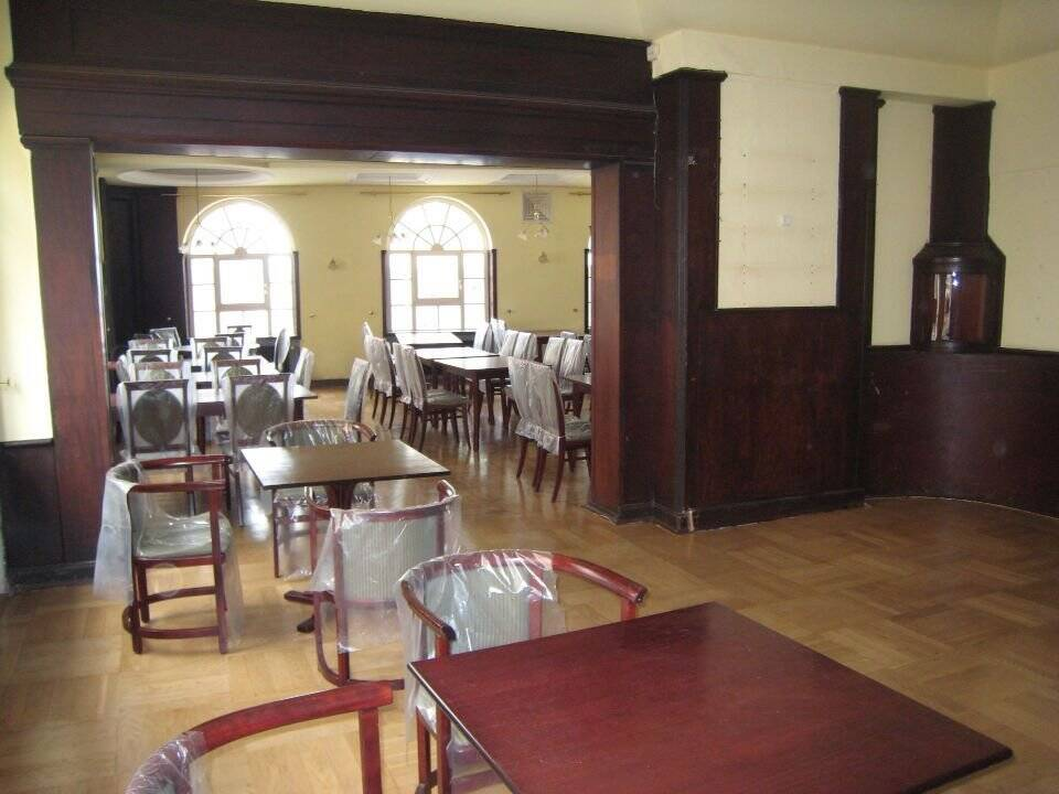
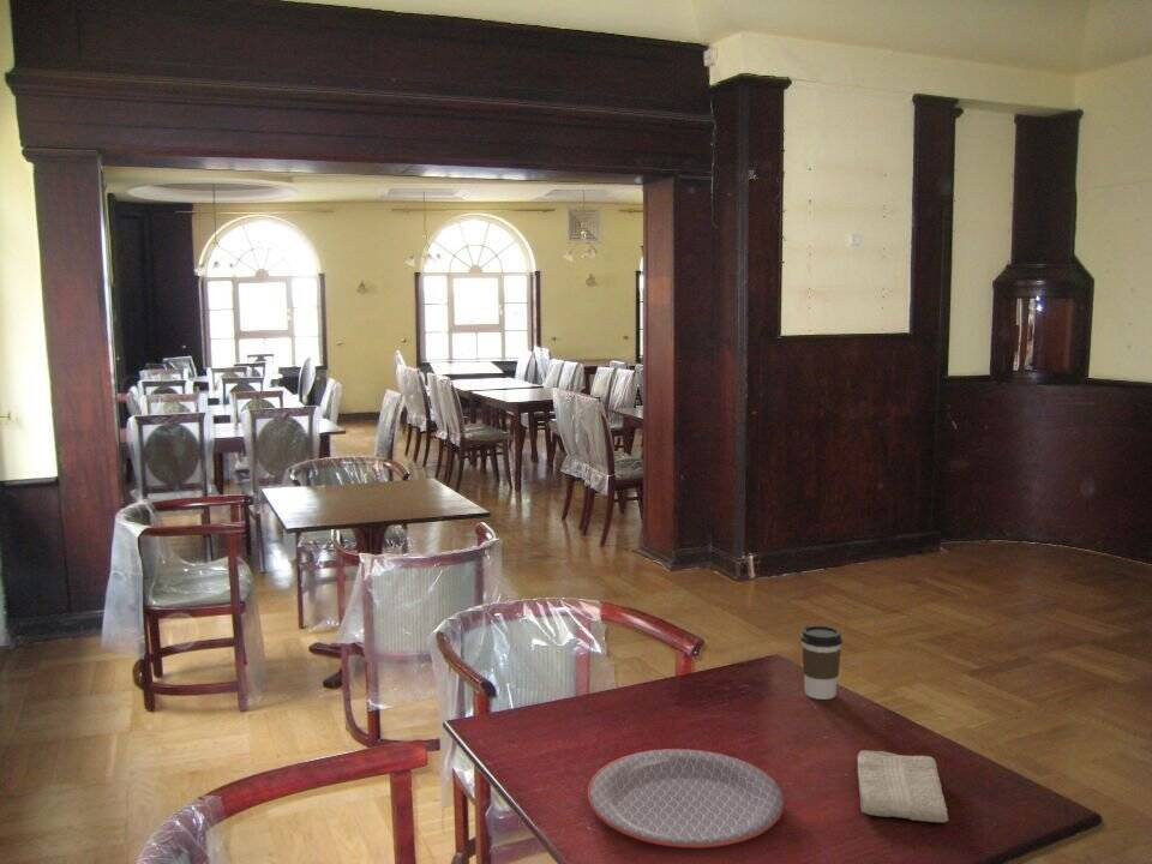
+ washcloth [857,749,949,823]
+ coffee cup [799,624,844,701]
+ plate [587,748,785,848]
